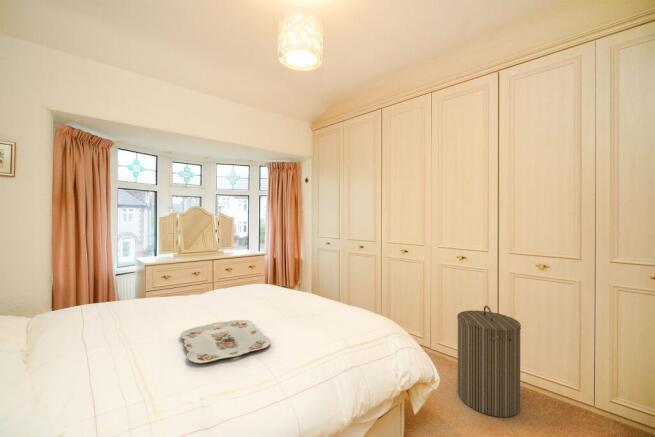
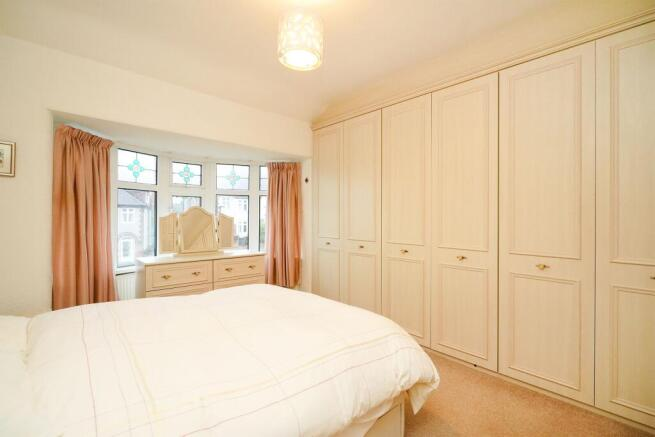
- laundry hamper [456,305,522,418]
- serving tray [180,319,272,364]
